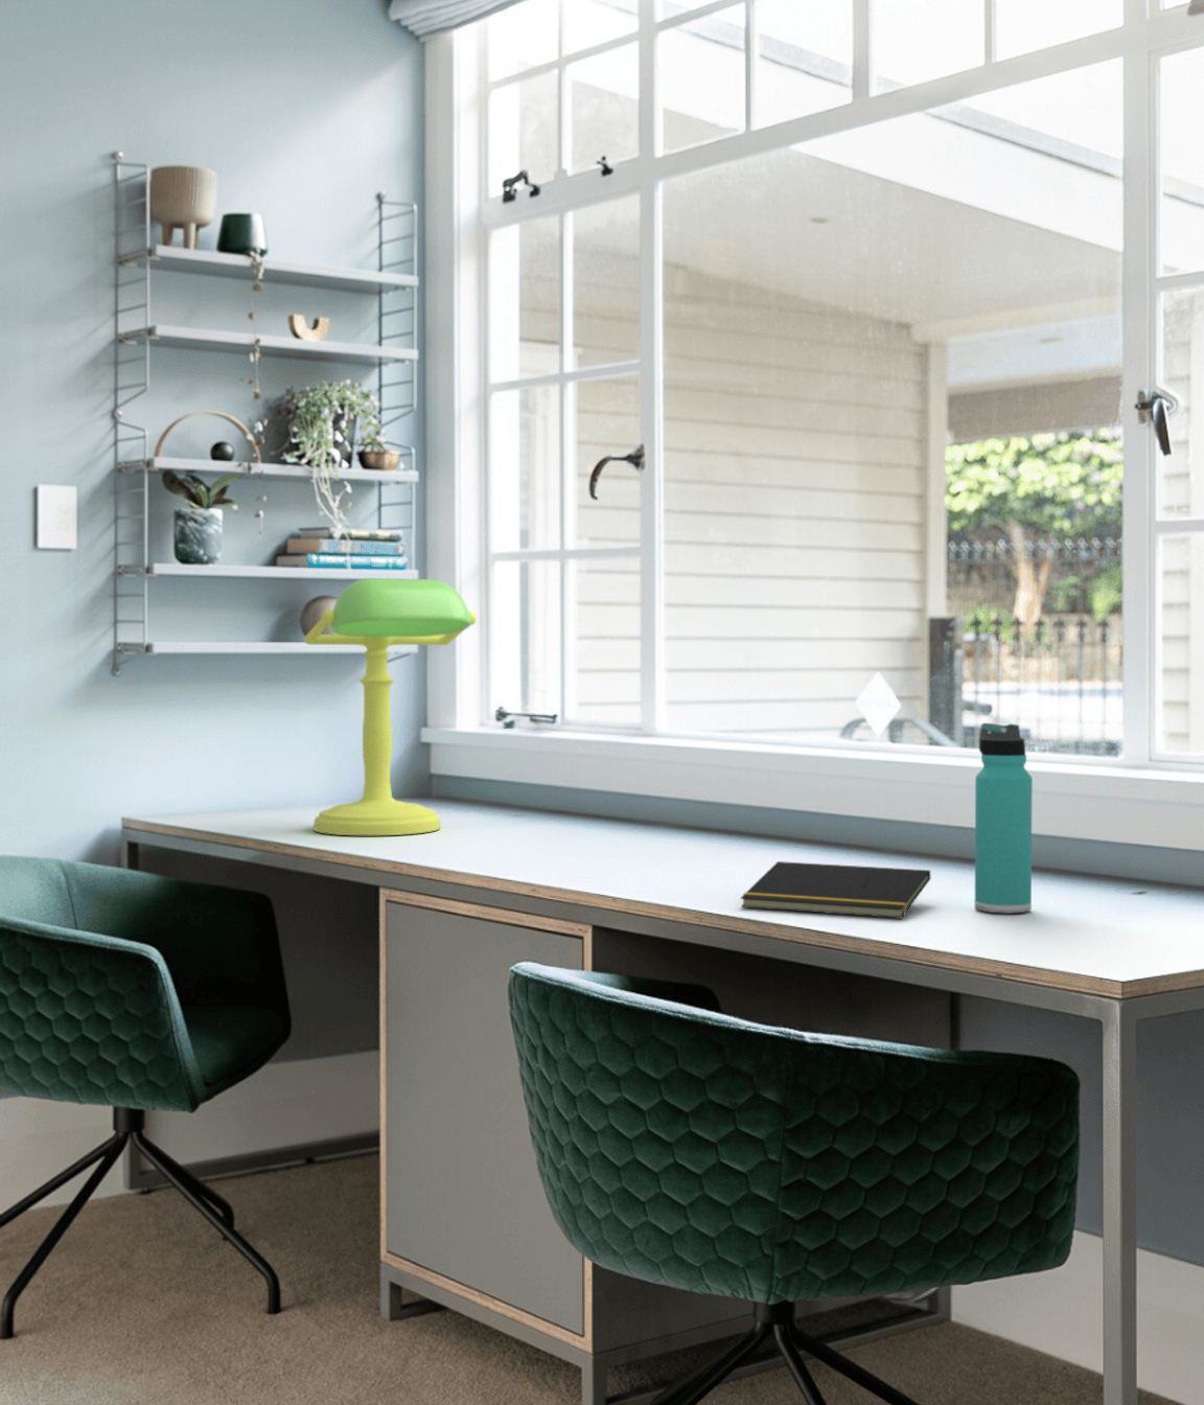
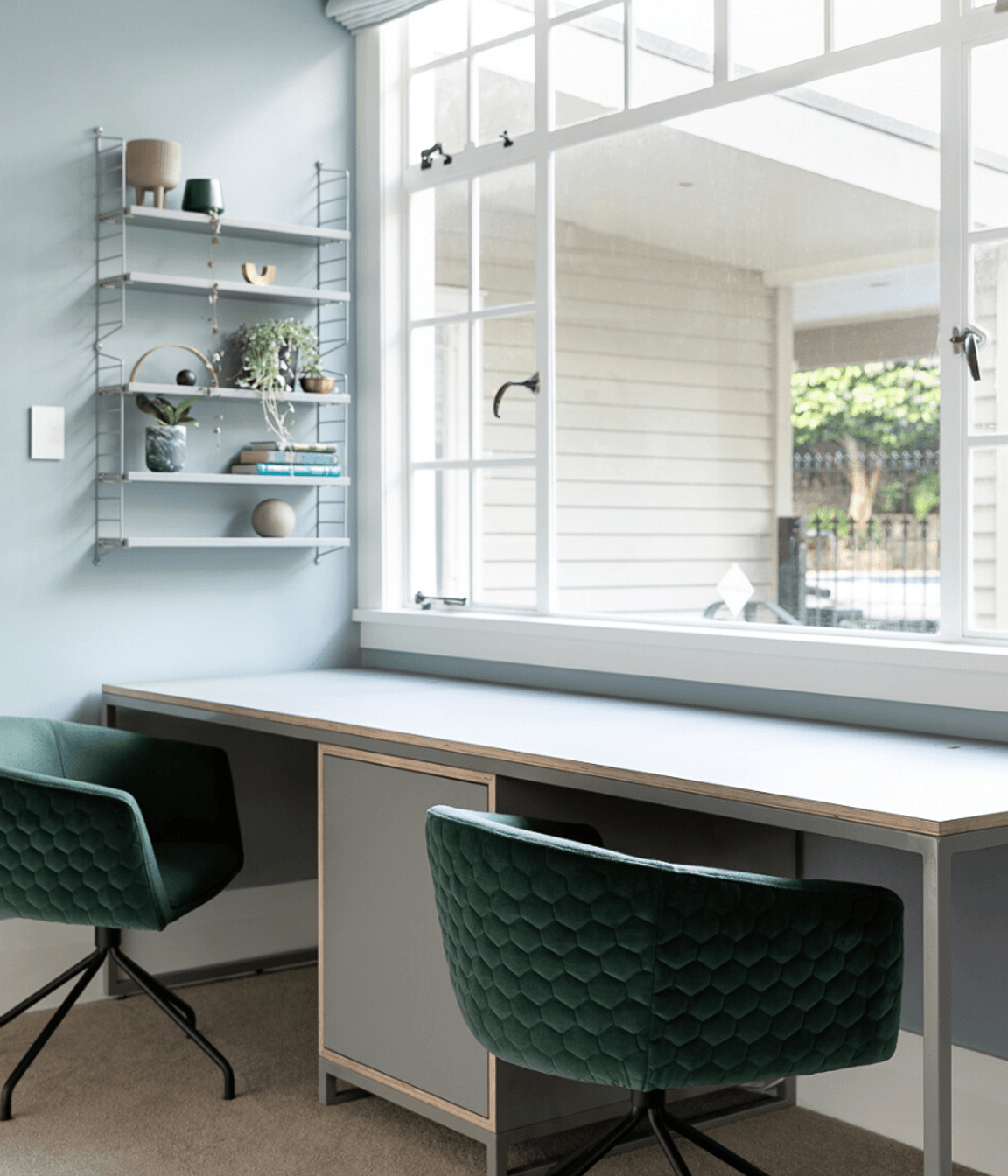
- thermos bottle [975,723,1033,915]
- notepad [741,860,933,919]
- desk lamp [303,577,478,836]
